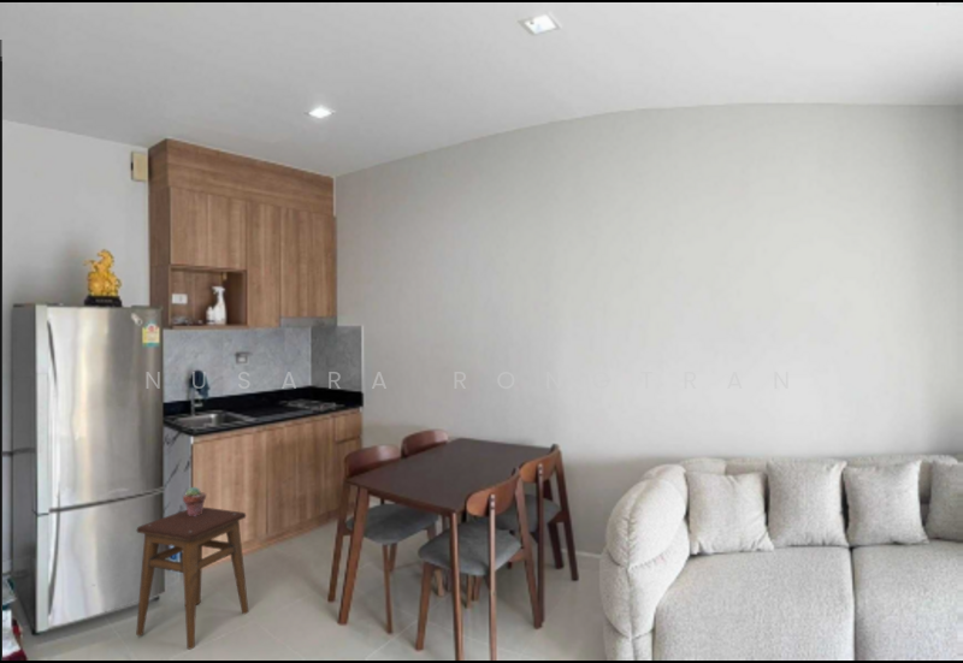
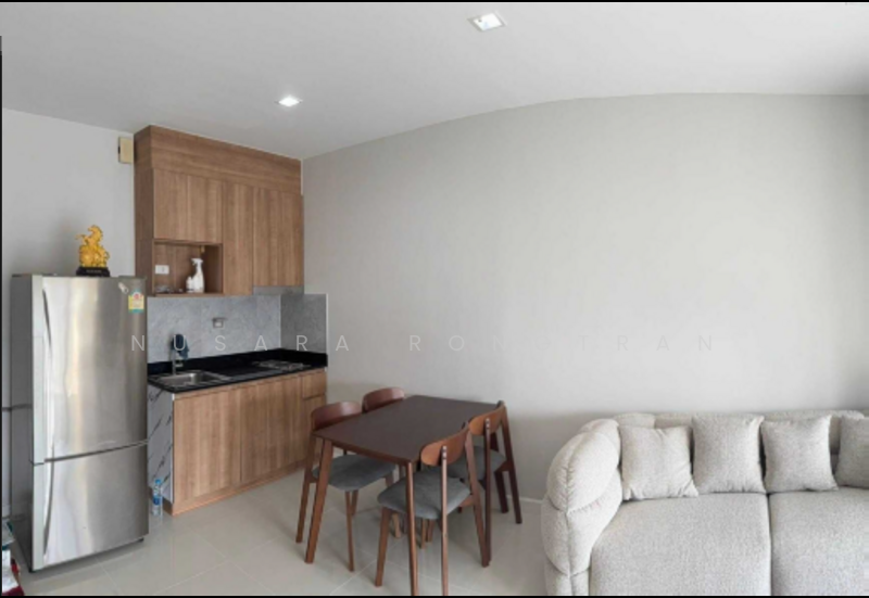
- potted succulent [182,486,207,516]
- stool [135,507,249,651]
